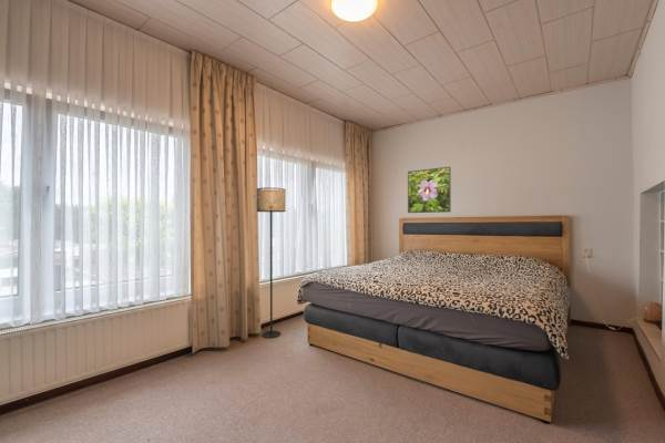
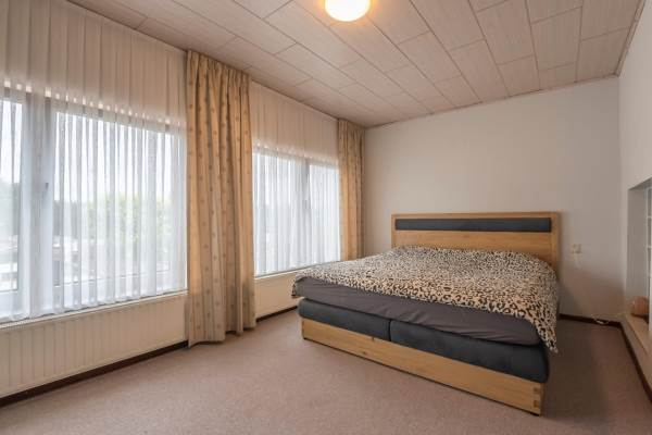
- floor lamp [256,186,287,339]
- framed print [407,166,452,214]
